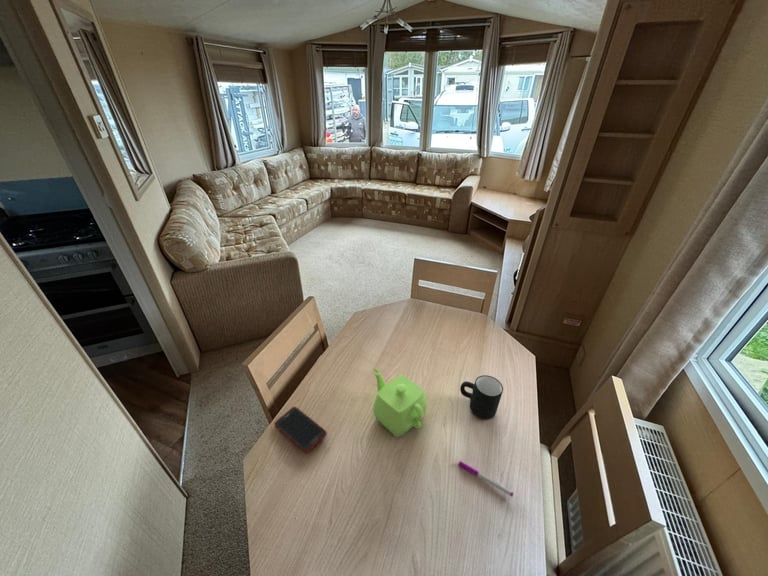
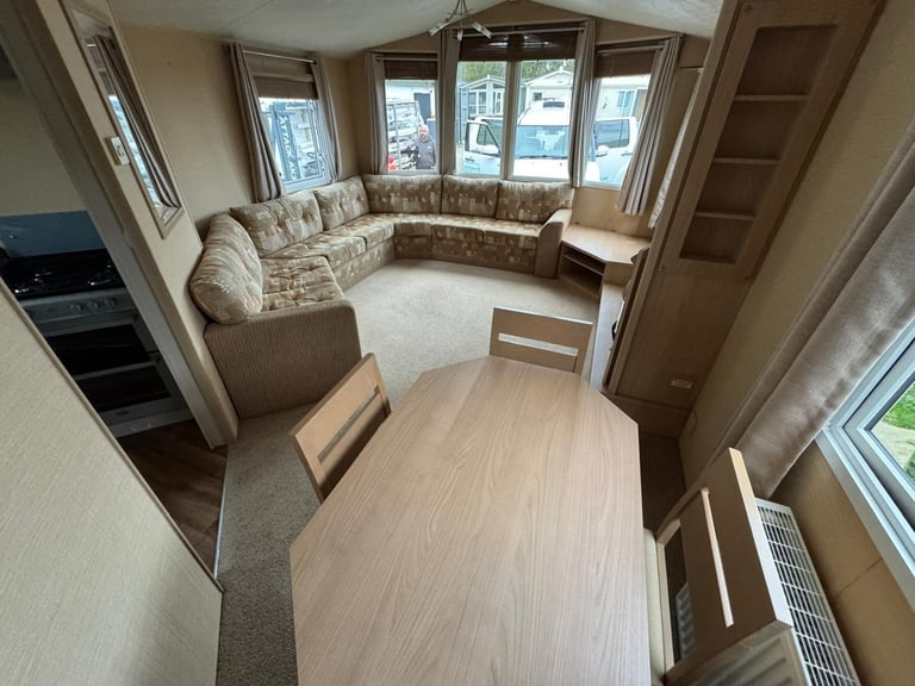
- cell phone [274,406,328,454]
- teapot [371,368,427,438]
- mug [459,374,504,420]
- pen [457,460,514,497]
